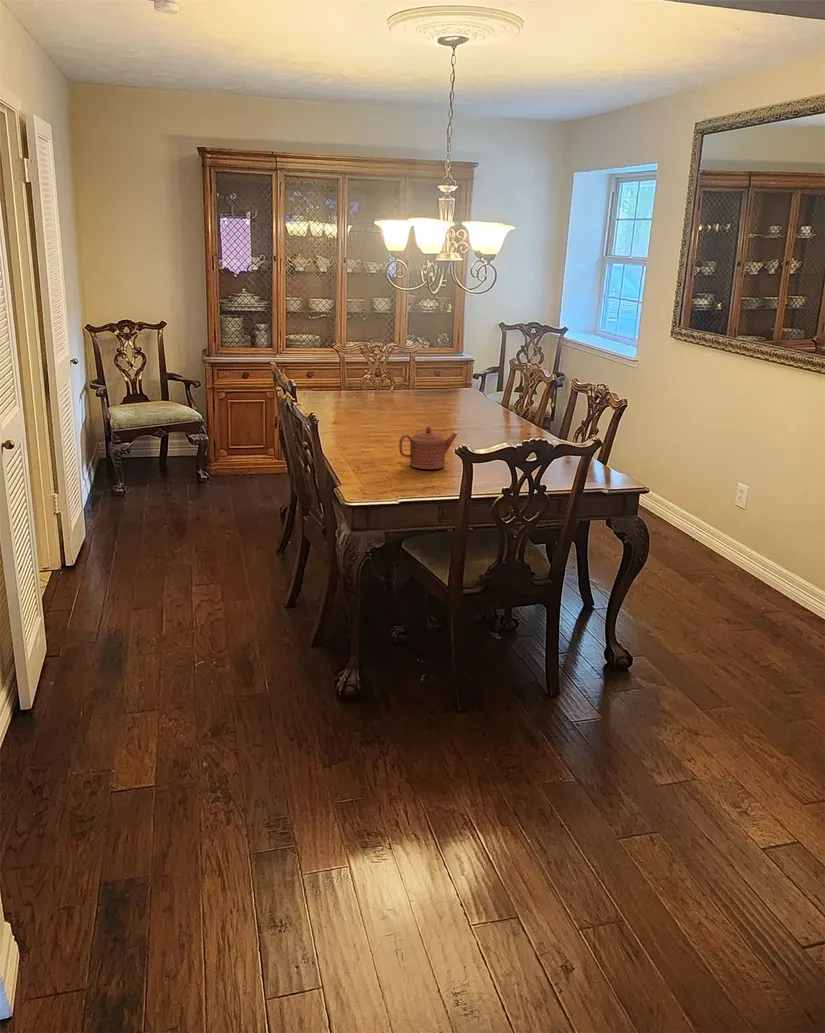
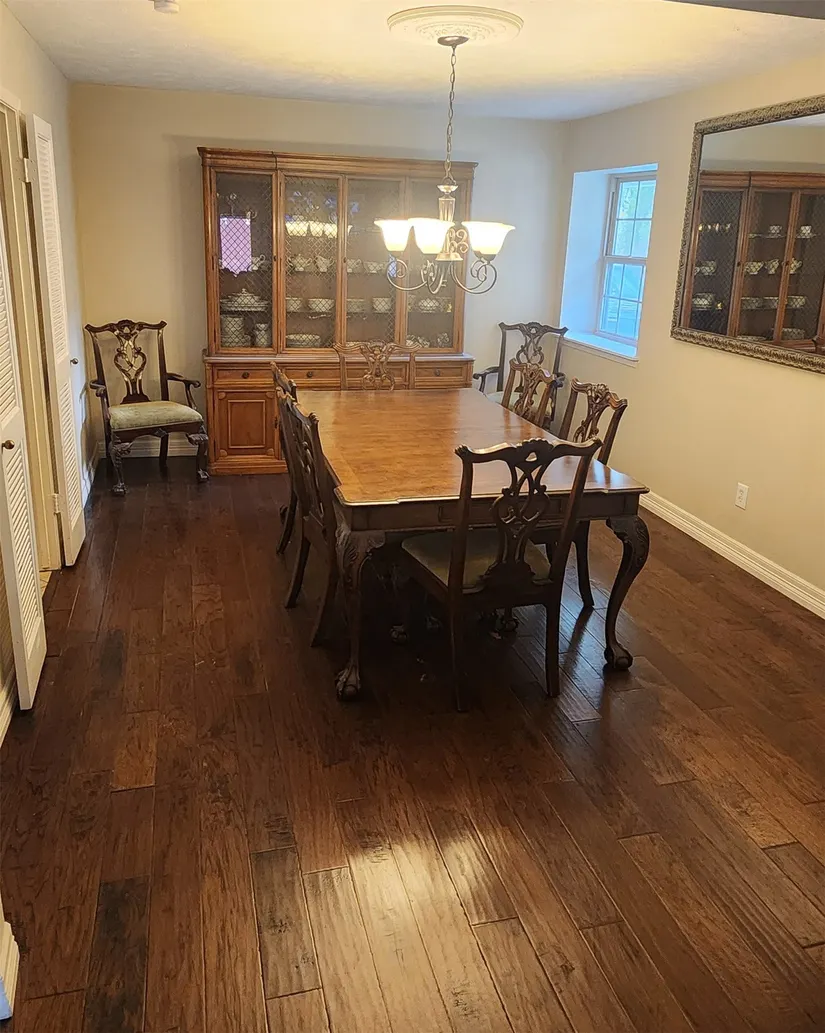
- teapot [398,425,458,470]
